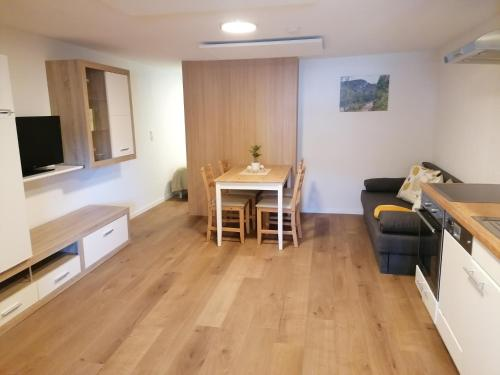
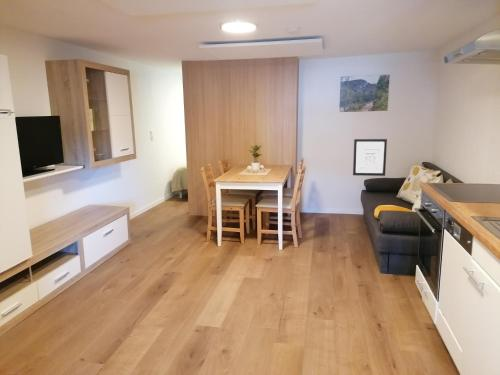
+ wall art [352,138,388,177]
